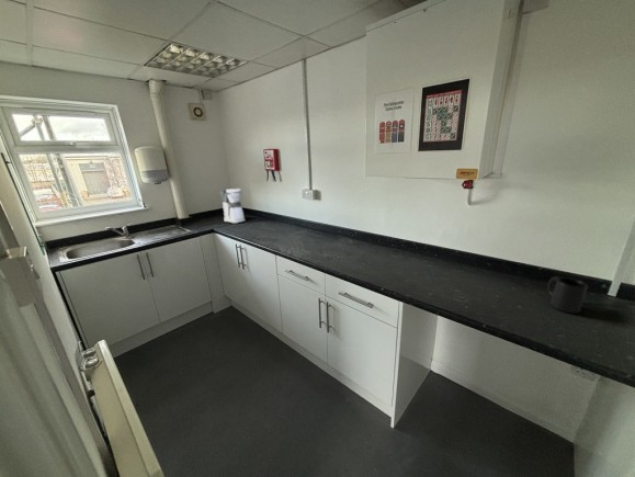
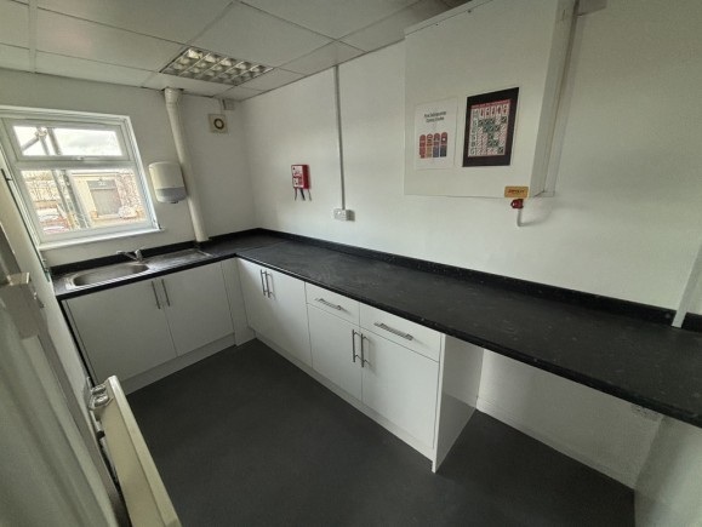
- coffee maker [218,188,246,225]
- mug [546,275,589,314]
